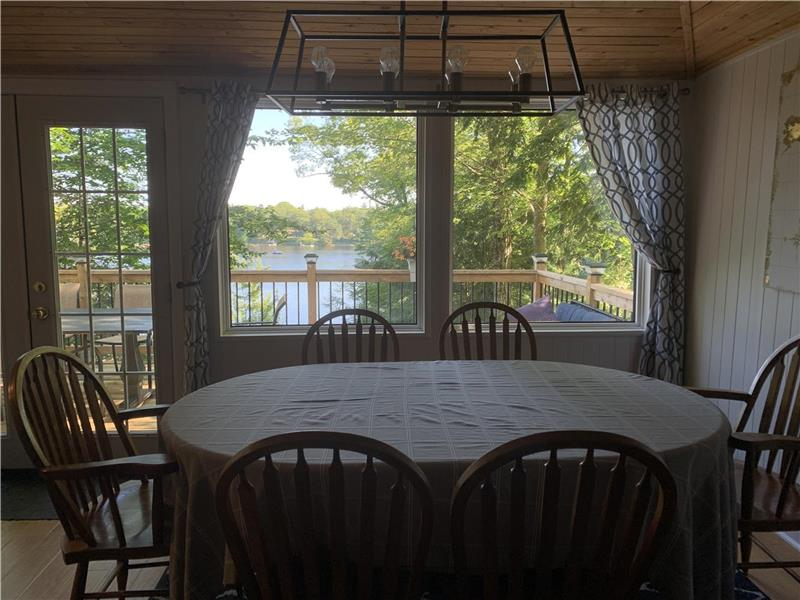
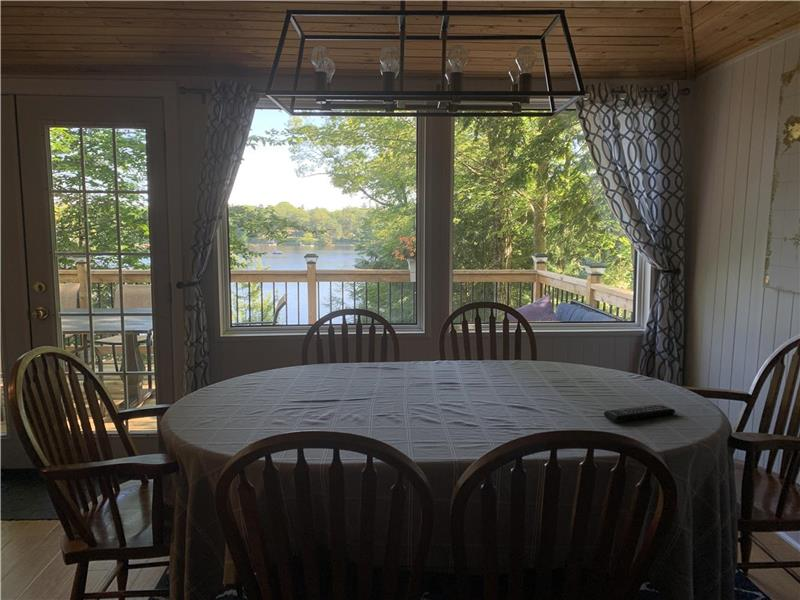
+ remote control [603,404,676,422]
